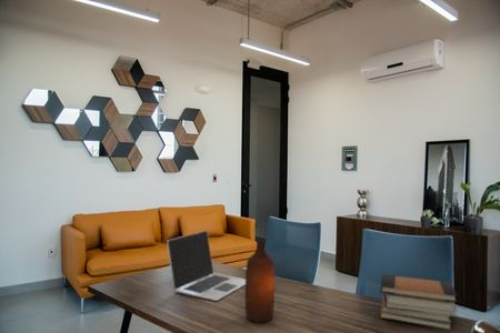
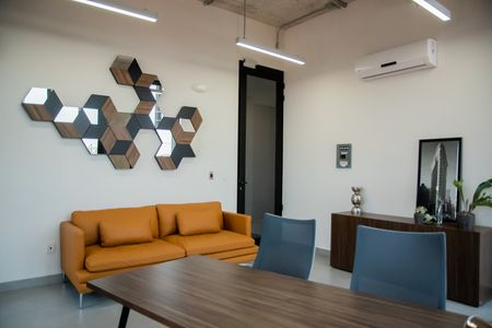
- bottle [244,239,276,323]
- laptop [166,230,246,302]
- book stack [379,273,459,331]
